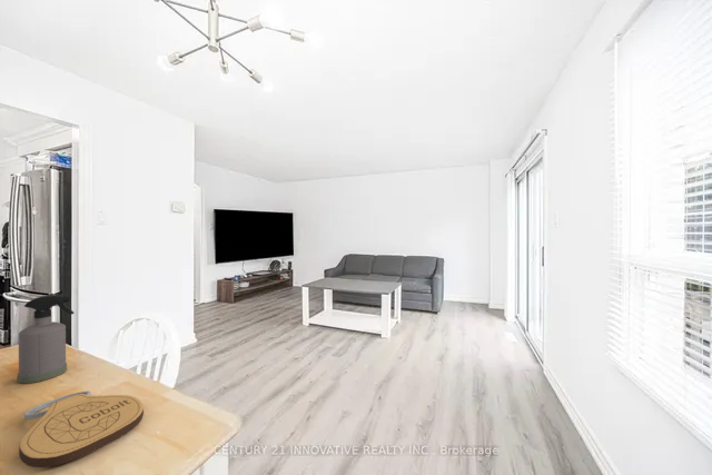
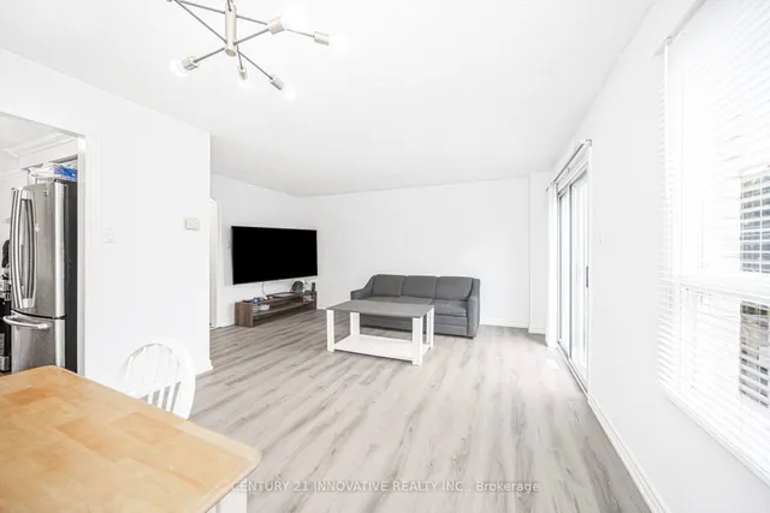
- spray bottle [17,294,75,384]
- key chain [18,390,145,468]
